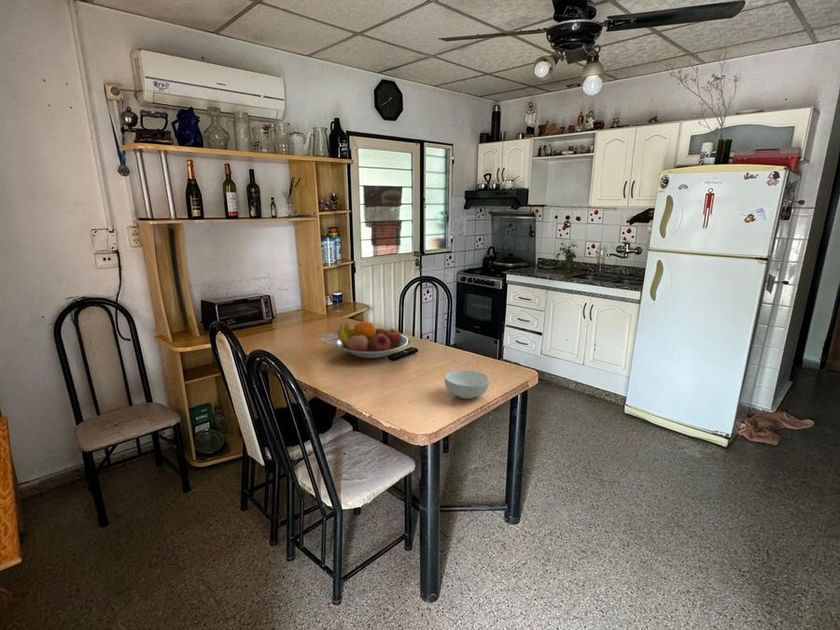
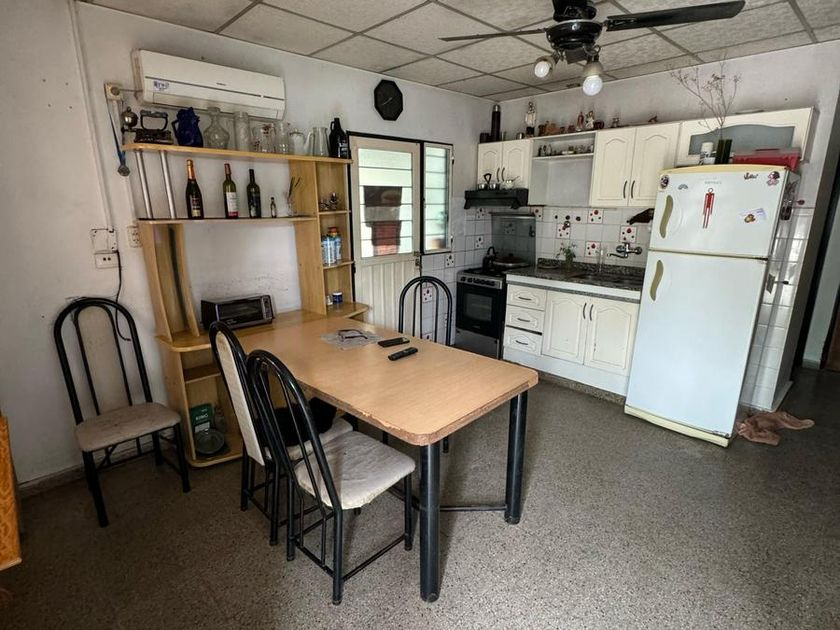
- cereal bowl [444,369,490,400]
- fruit bowl [335,321,409,359]
